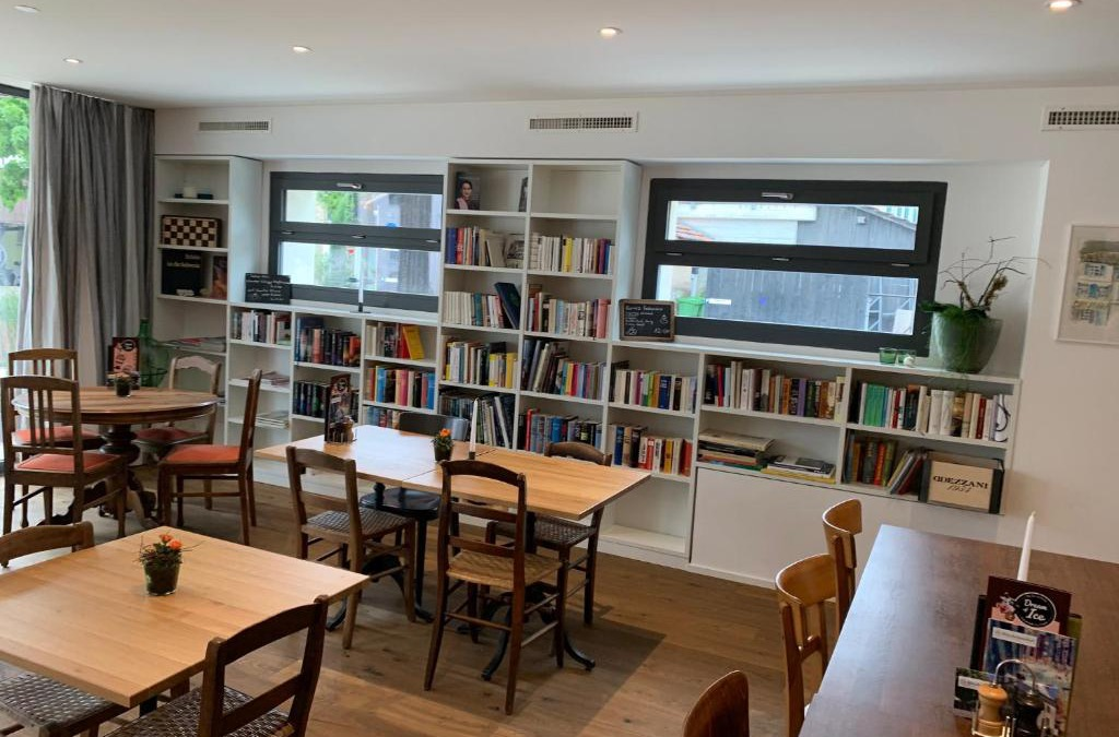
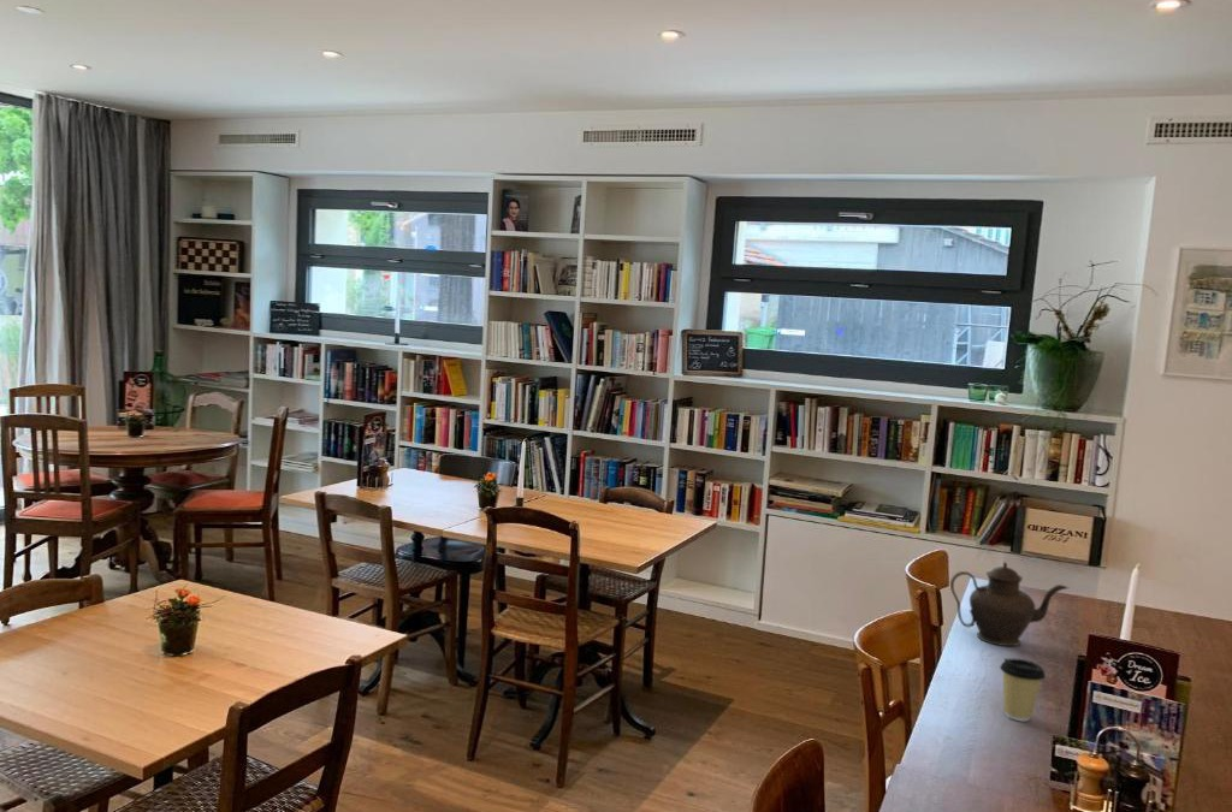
+ coffee cup [999,657,1047,722]
+ teapot [949,561,1070,647]
